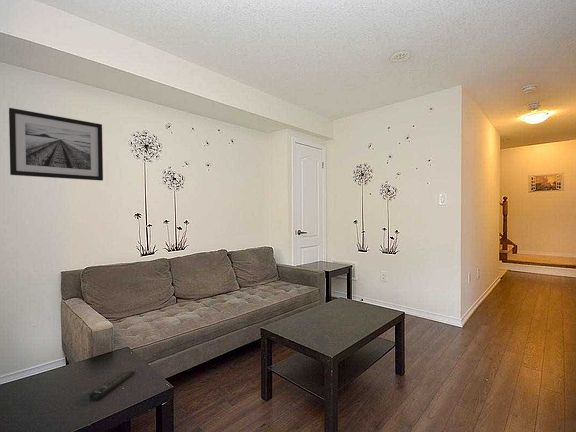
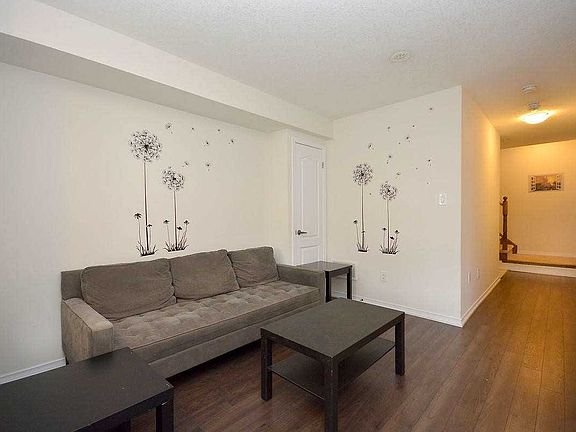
- wall art [8,107,104,182]
- remote control [88,369,135,402]
